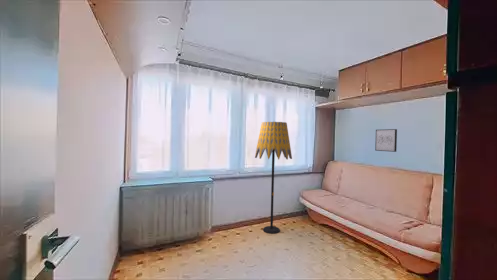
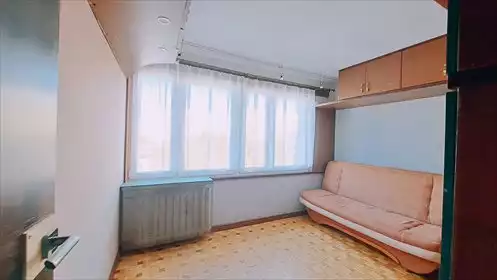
- wall art [374,128,398,153]
- floor lamp [254,121,293,235]
